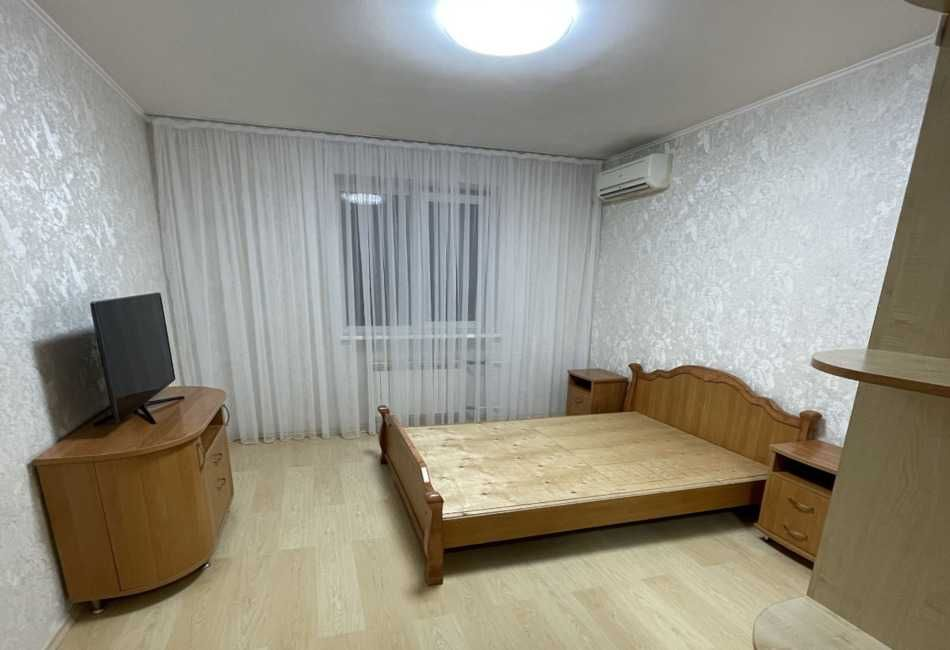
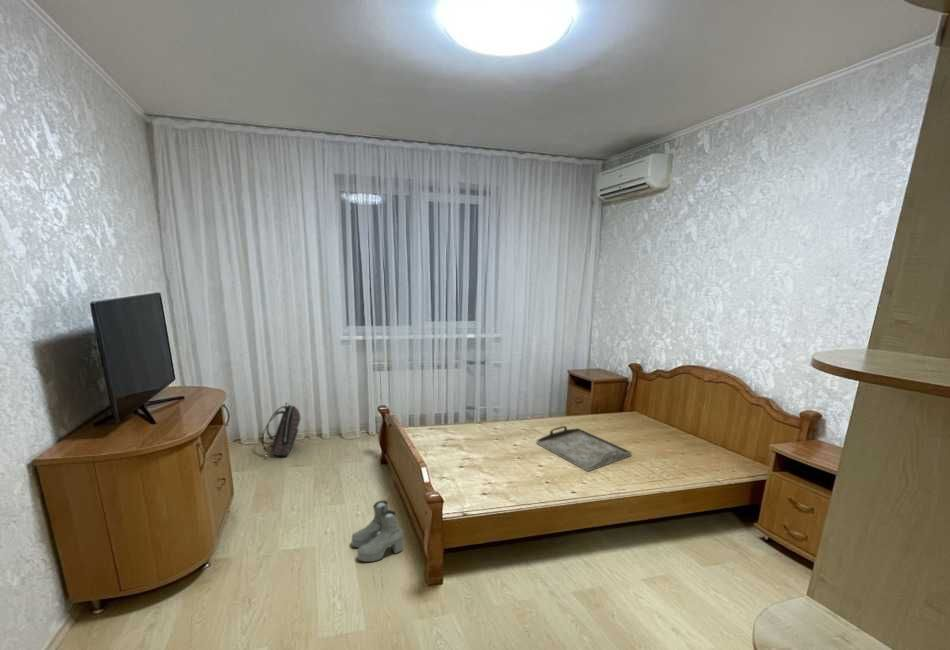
+ backpack [260,402,302,460]
+ serving tray [535,425,632,473]
+ boots [351,500,404,563]
